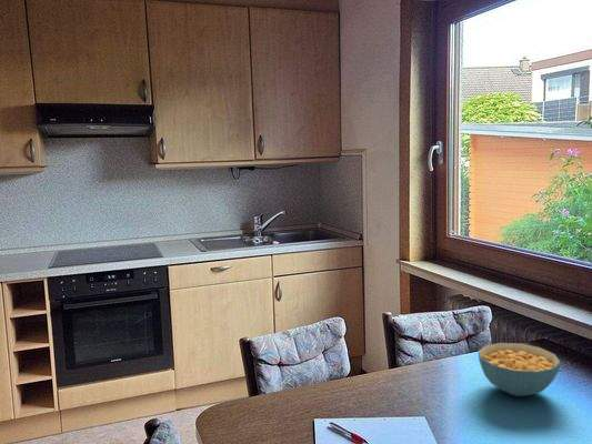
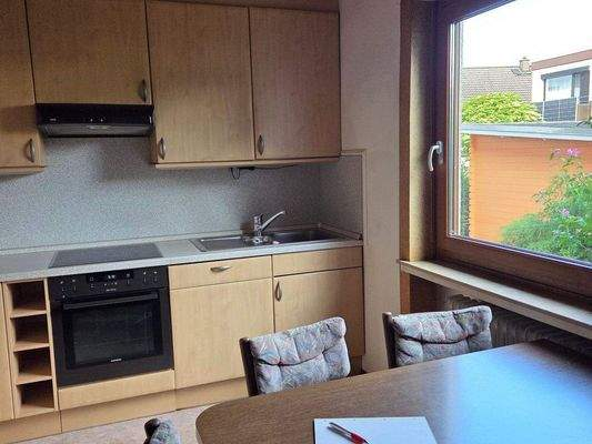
- cereal bowl [476,342,561,397]
